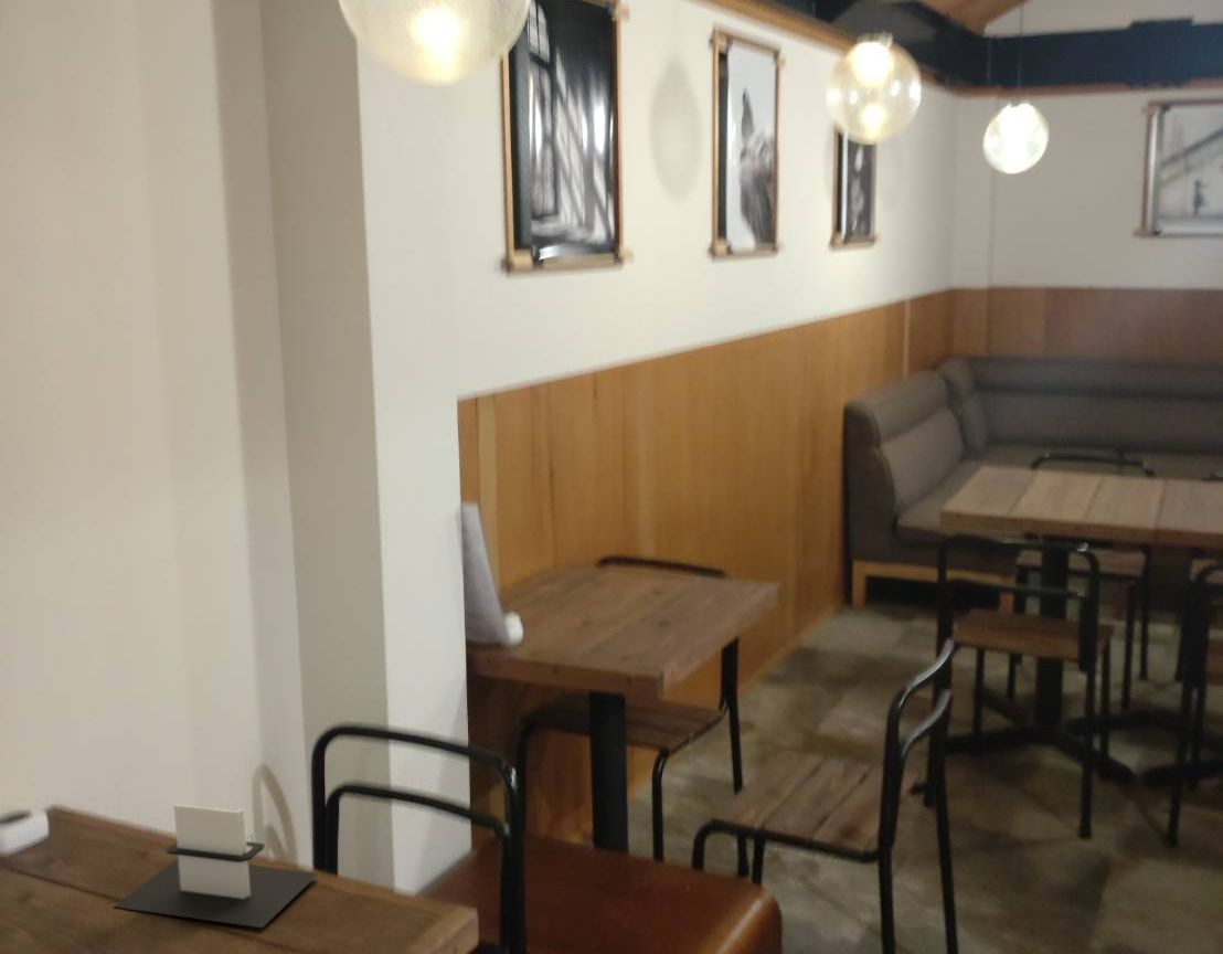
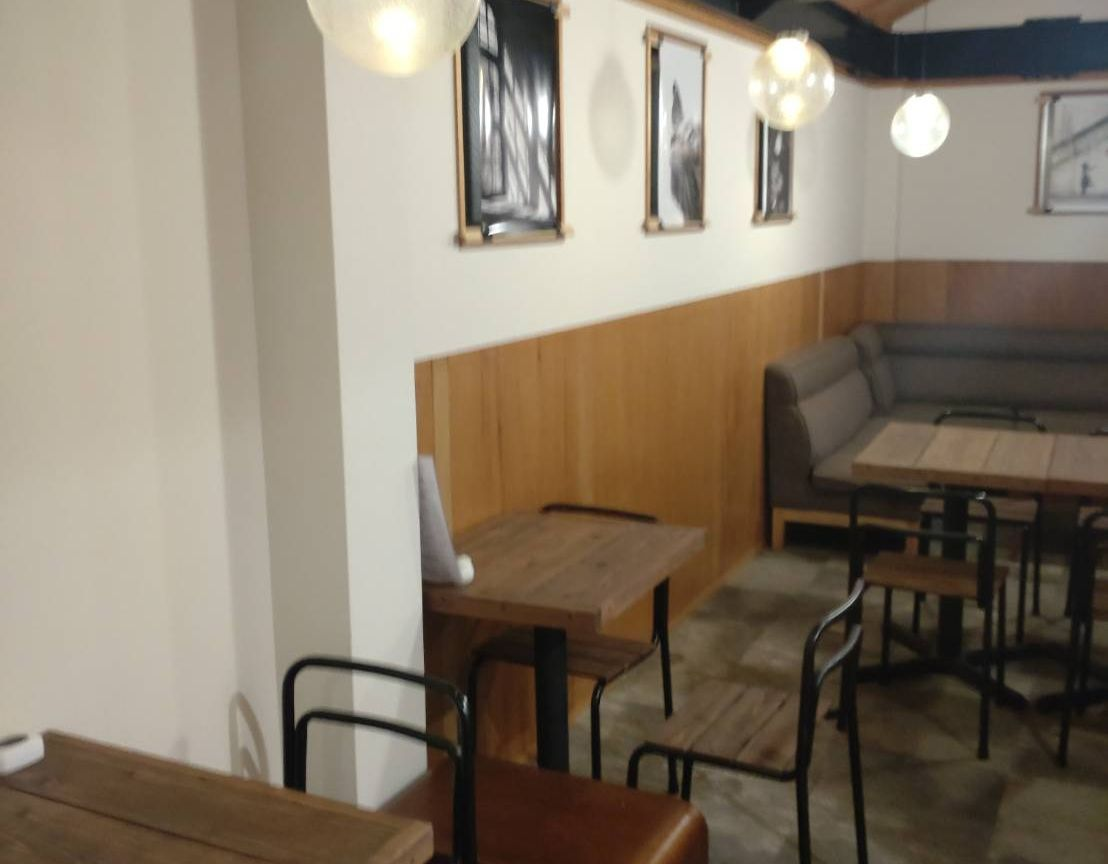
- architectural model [114,804,320,929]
